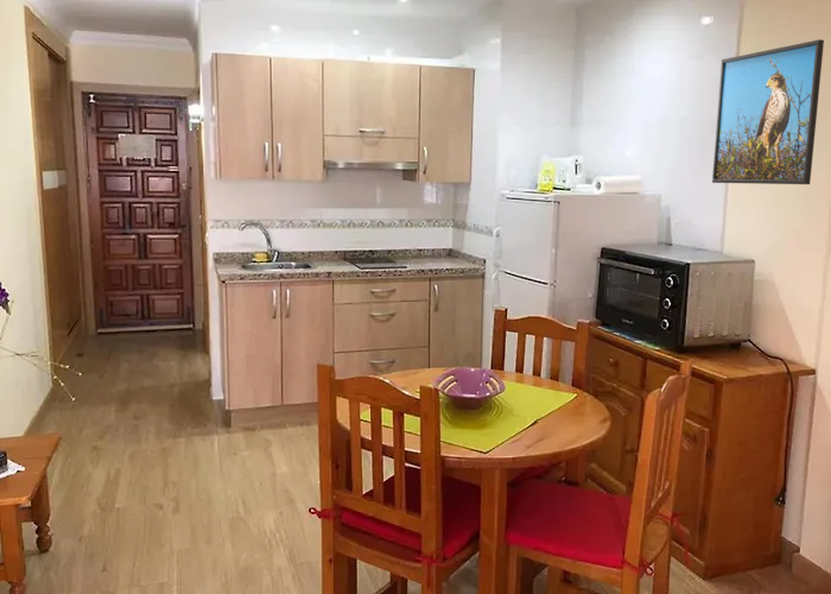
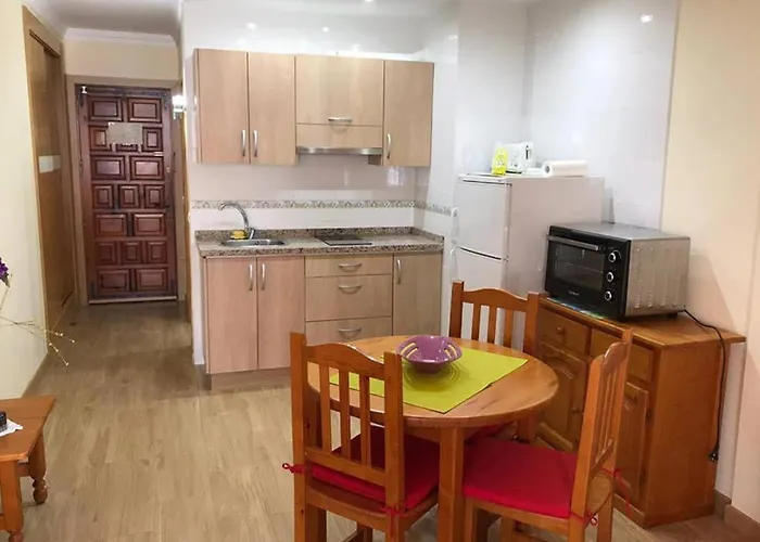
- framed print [711,38,825,185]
